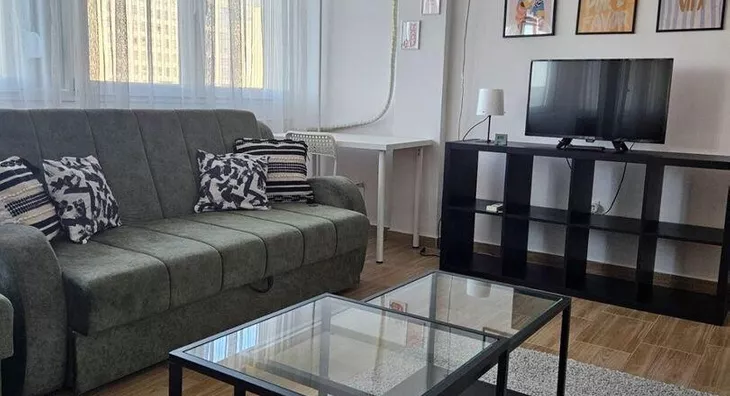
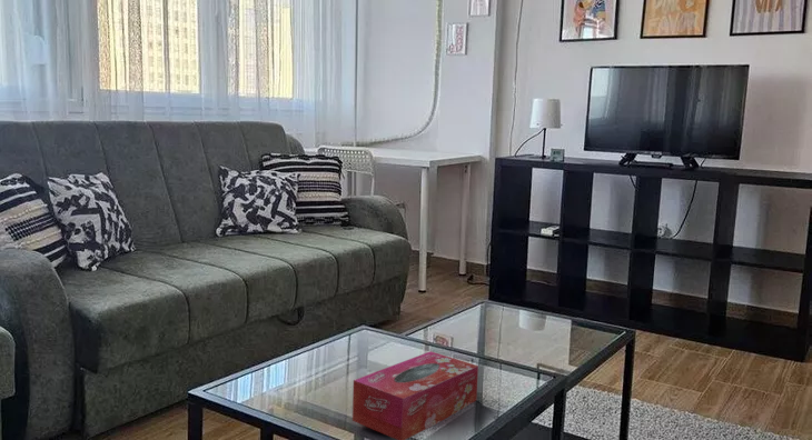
+ tissue box [351,350,479,440]
